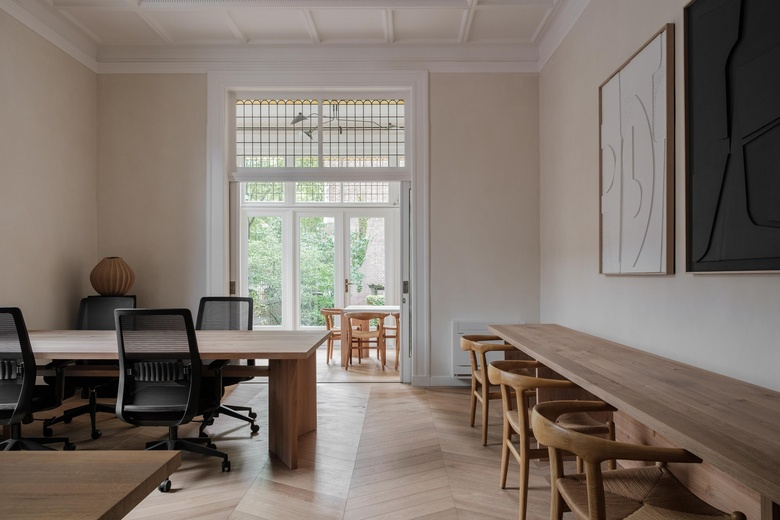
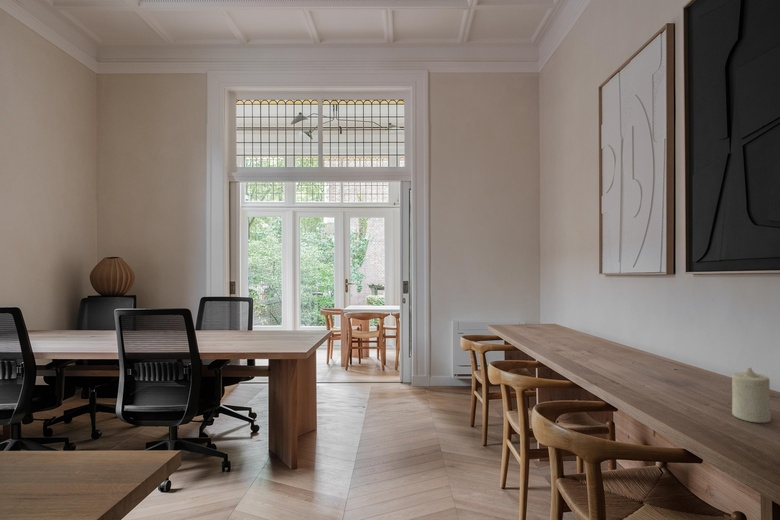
+ candle [731,367,772,424]
